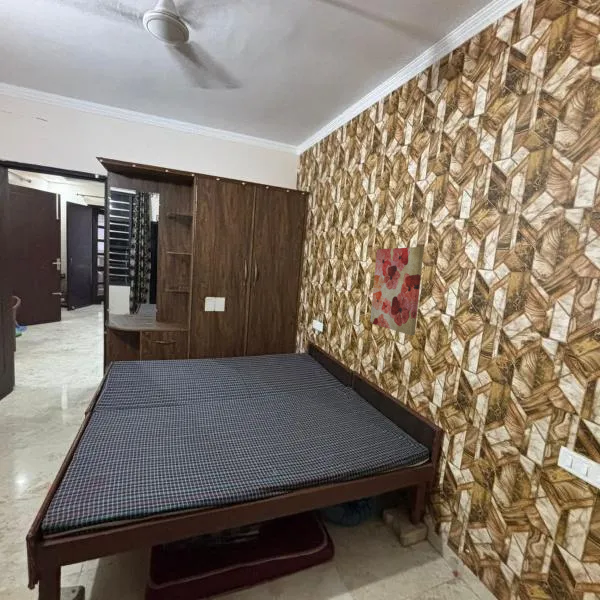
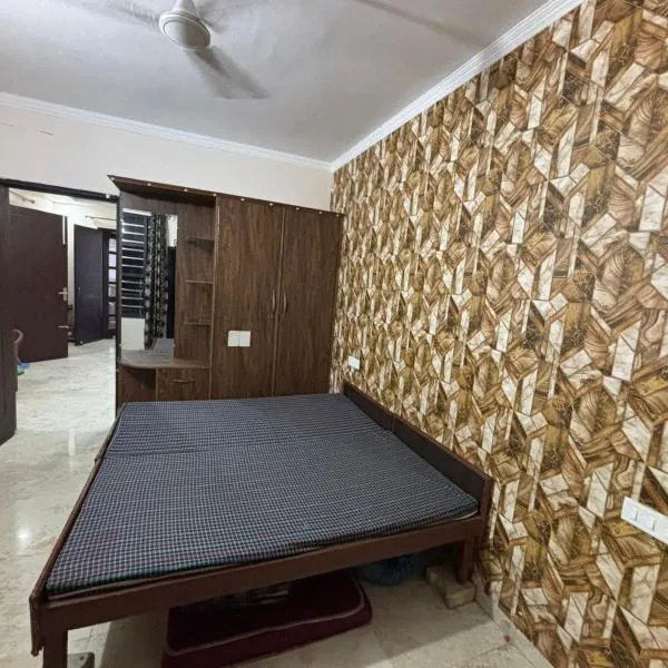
- wall art [369,246,425,336]
